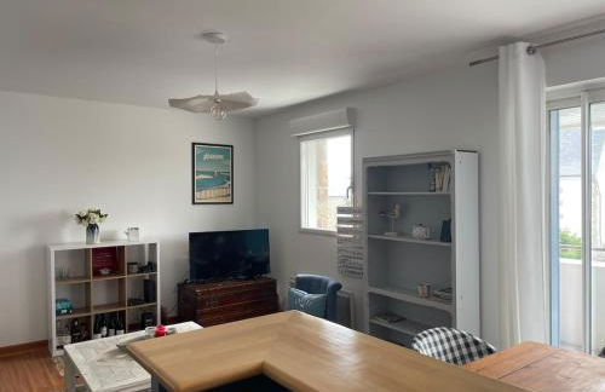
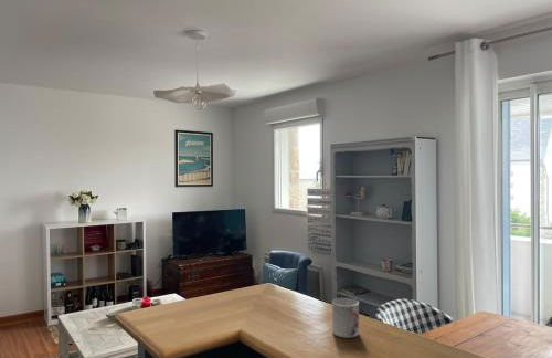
+ cup [331,297,360,339]
